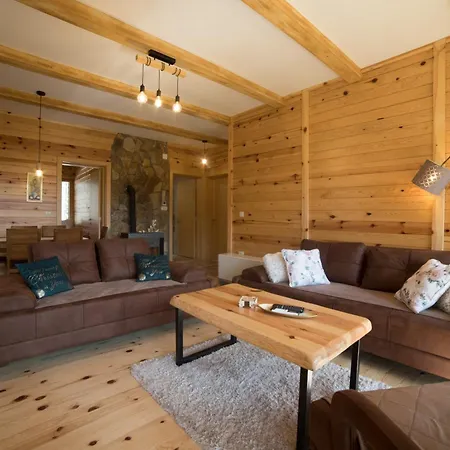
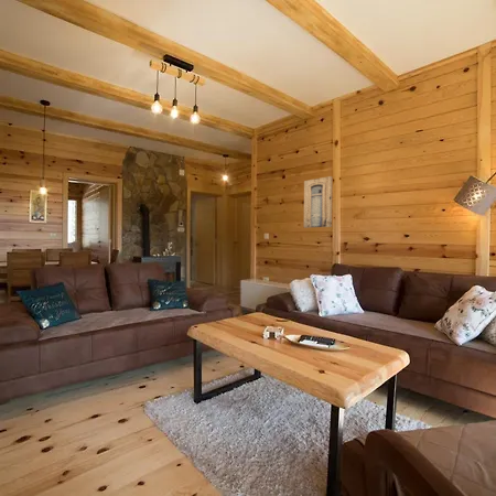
+ wall art [303,175,333,229]
